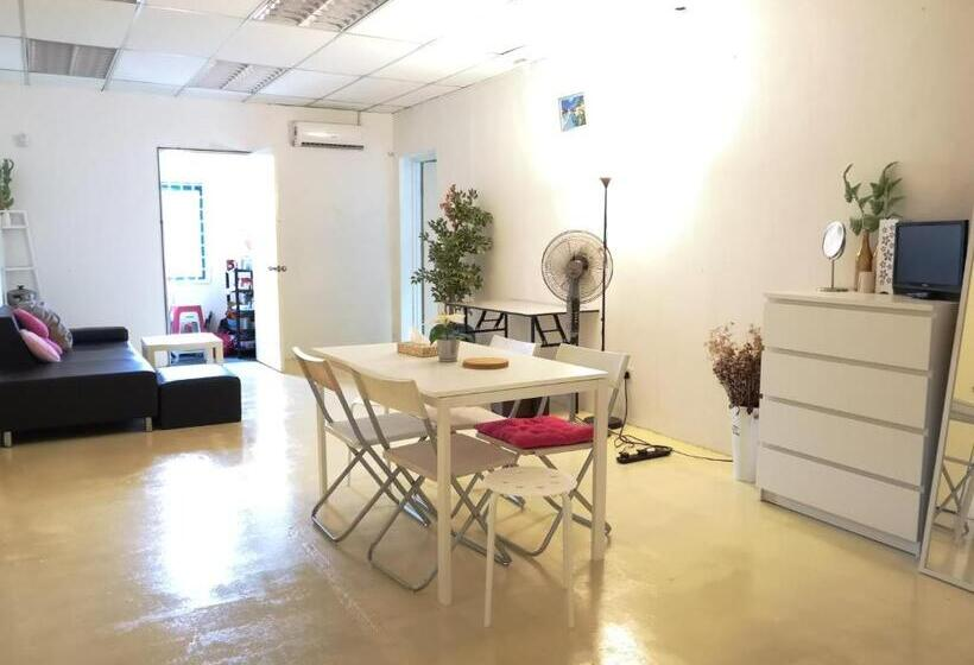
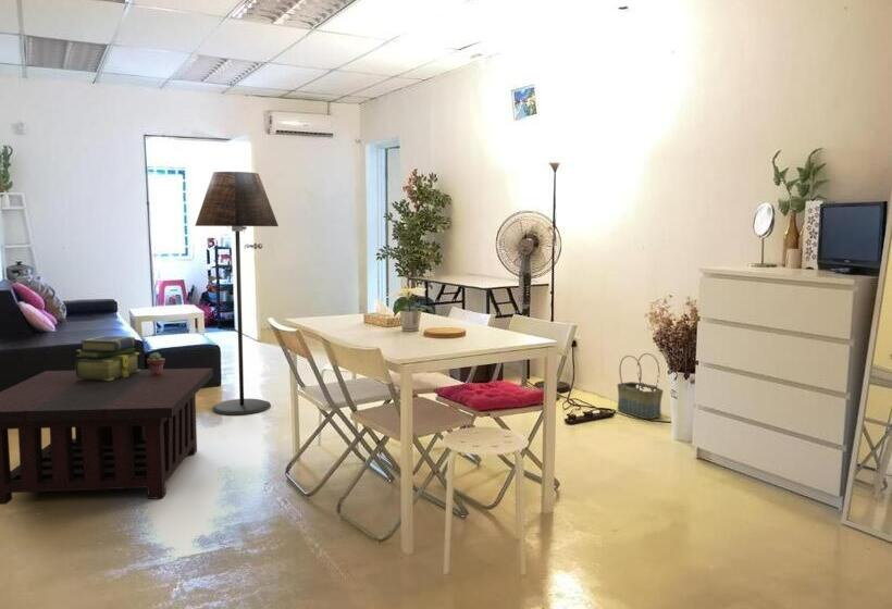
+ stack of books [74,335,141,381]
+ basket [616,352,665,420]
+ potted succulent [146,351,166,375]
+ coffee table [0,368,214,506]
+ floor lamp [195,171,280,417]
